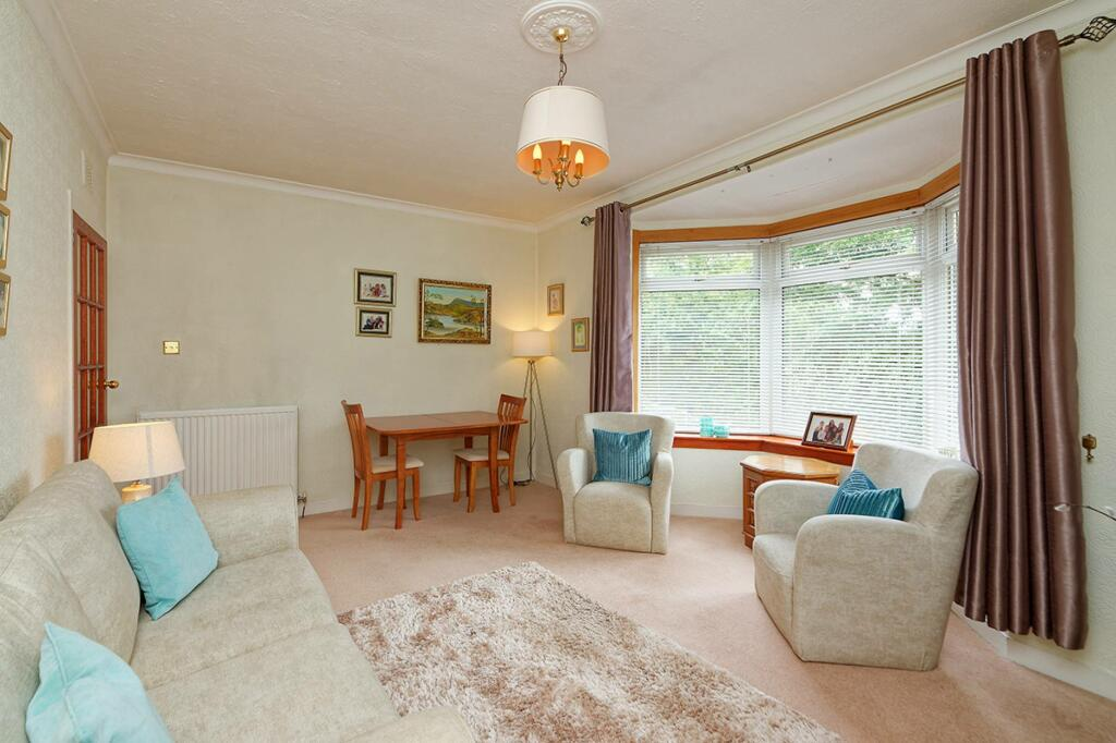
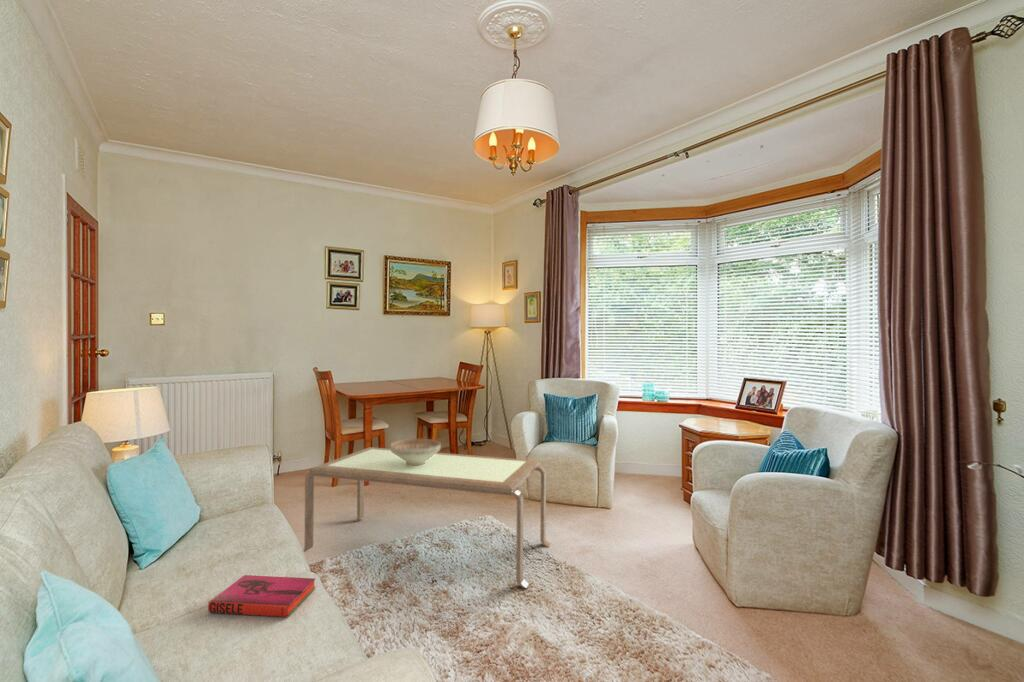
+ hardback book [207,574,317,618]
+ decorative bowl [390,438,442,466]
+ coffee table [302,446,552,589]
